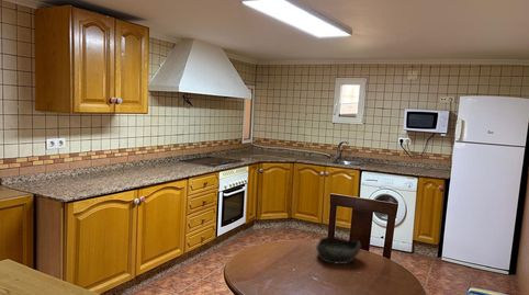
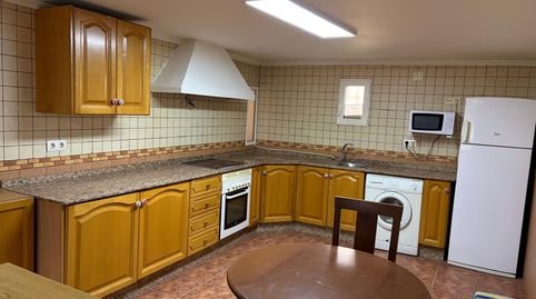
- bowl [315,236,362,265]
